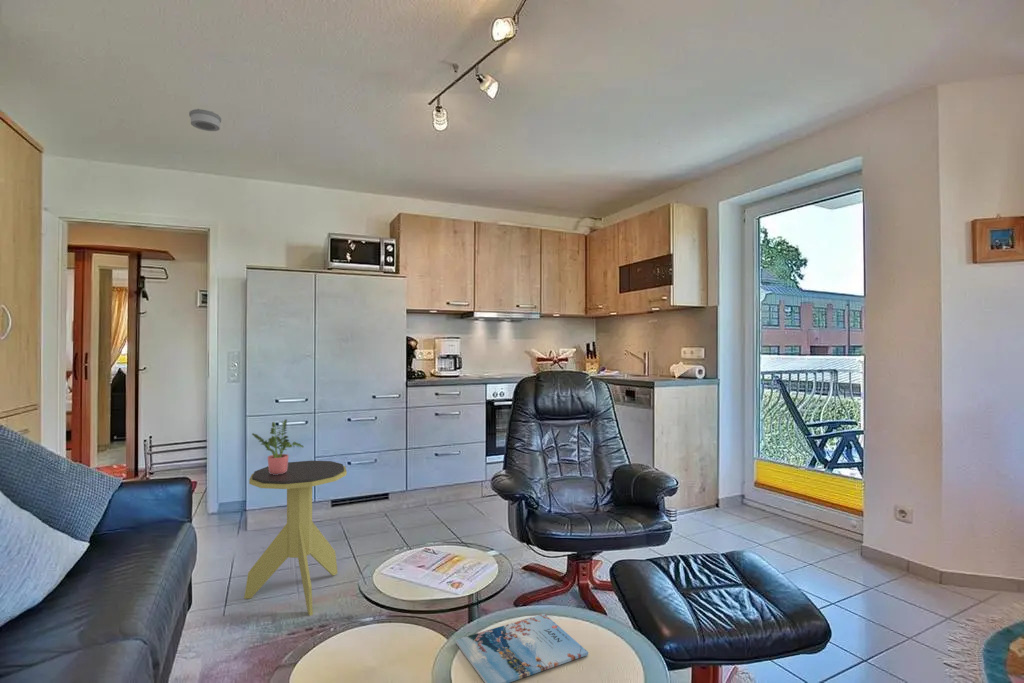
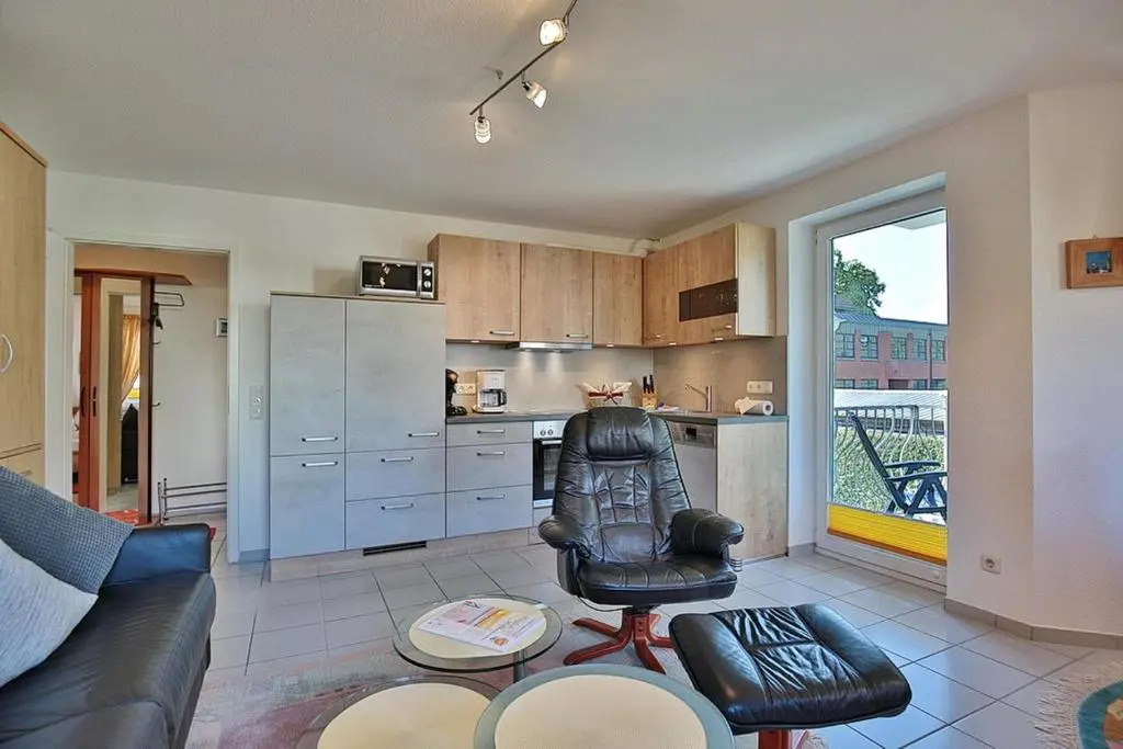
- magazine [455,613,589,683]
- smoke detector [188,108,222,132]
- side table [243,460,348,617]
- potted plant [251,418,305,475]
